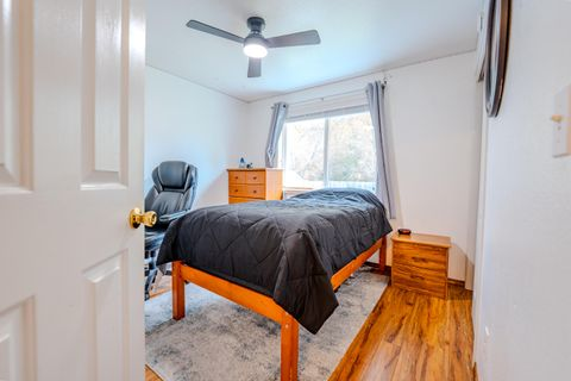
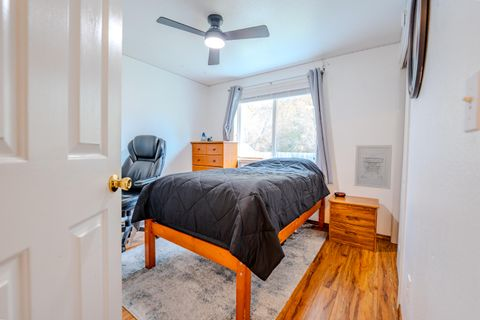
+ wall art [353,144,393,190]
